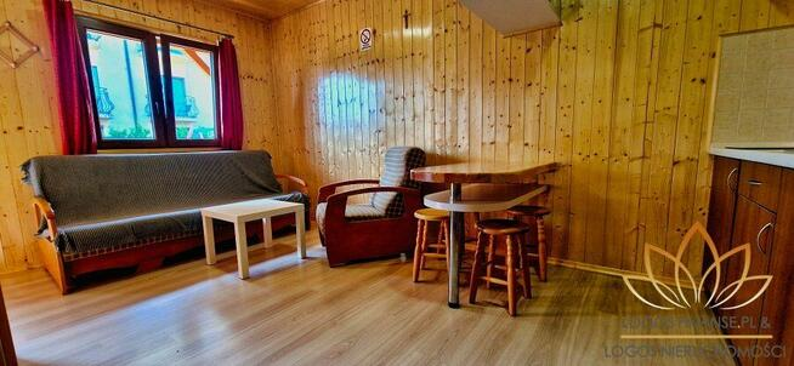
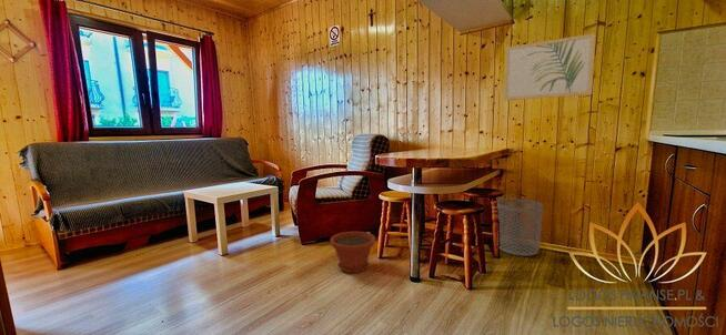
+ plant pot [330,231,376,274]
+ wall art [503,32,596,102]
+ waste bin [496,197,544,257]
